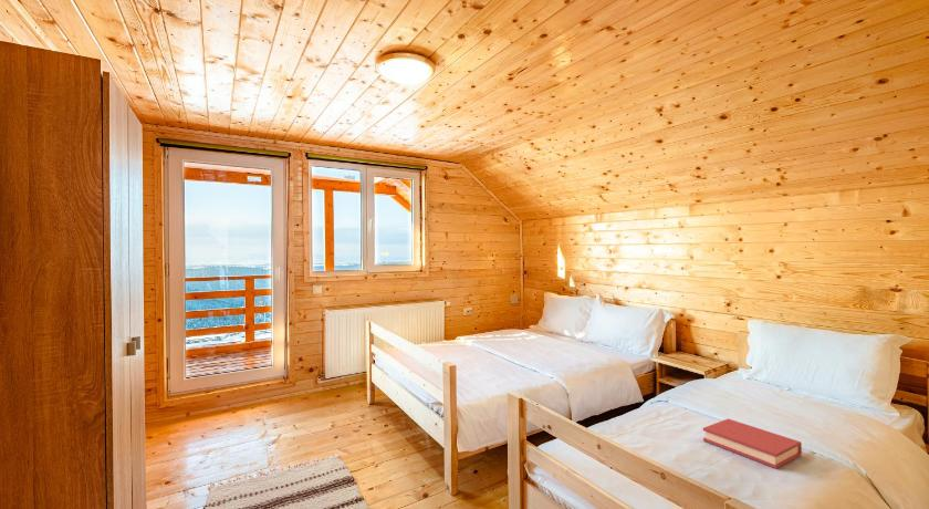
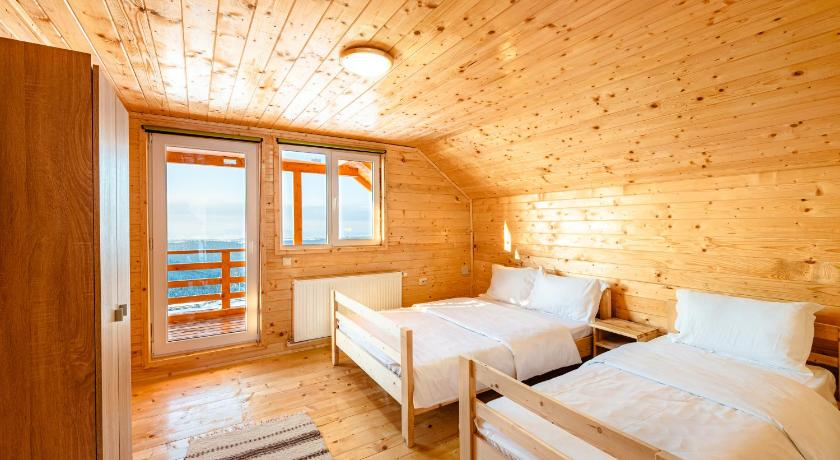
- hardback book [702,418,803,469]
